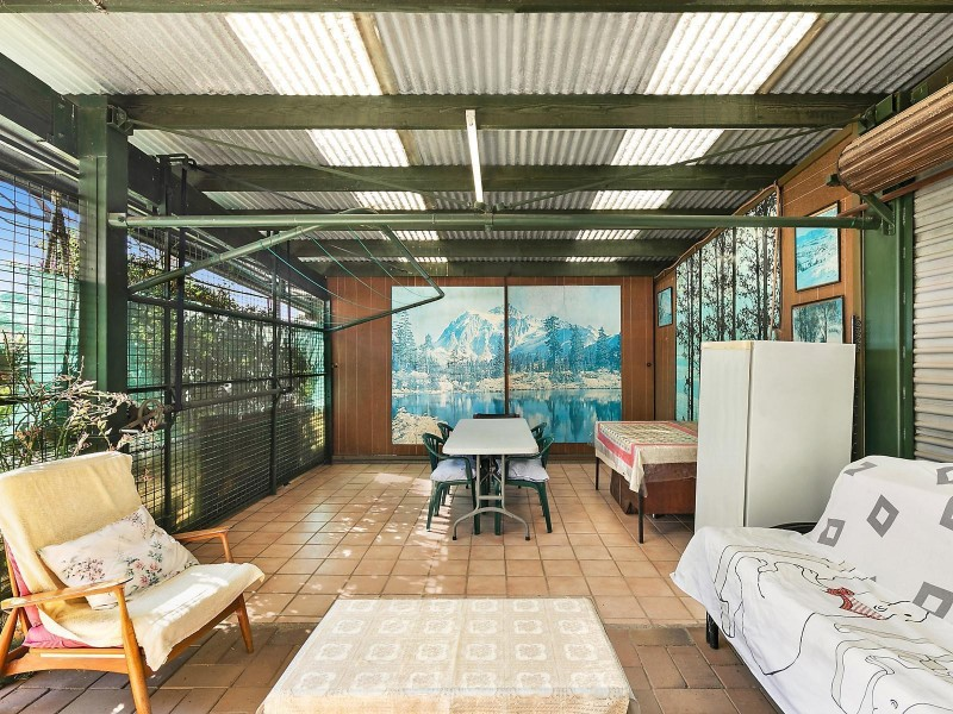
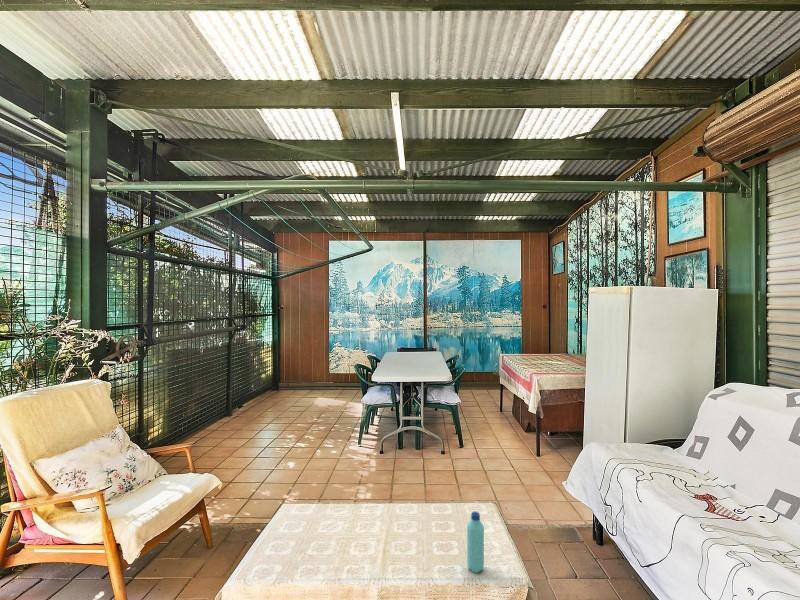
+ water bottle [466,511,485,574]
